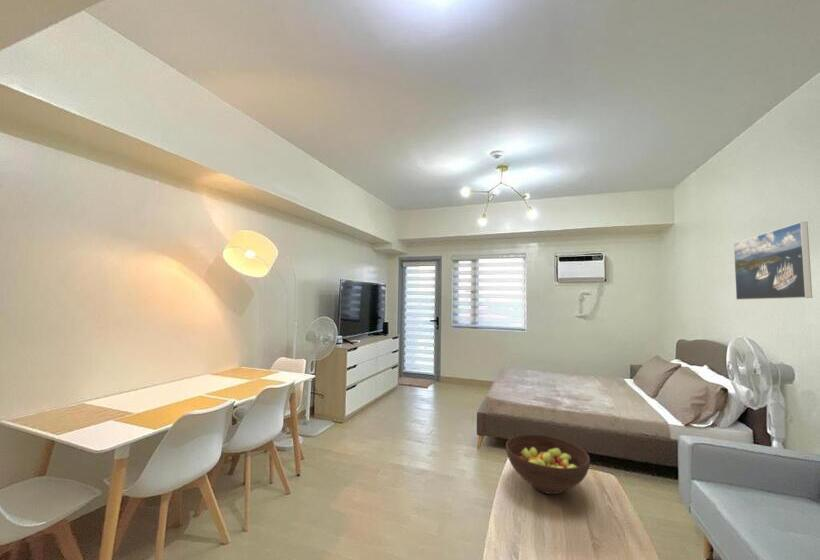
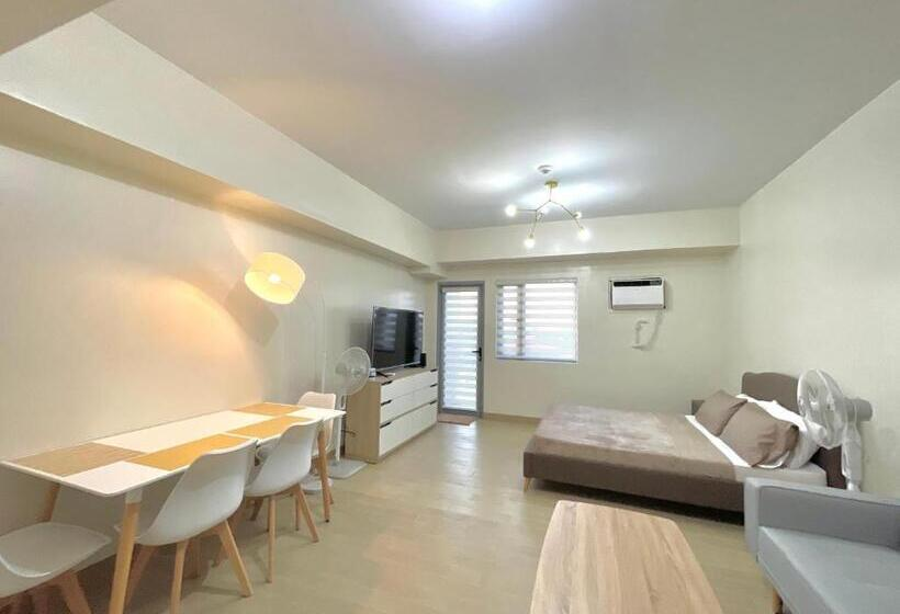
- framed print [733,221,813,301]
- fruit bowl [505,433,591,495]
